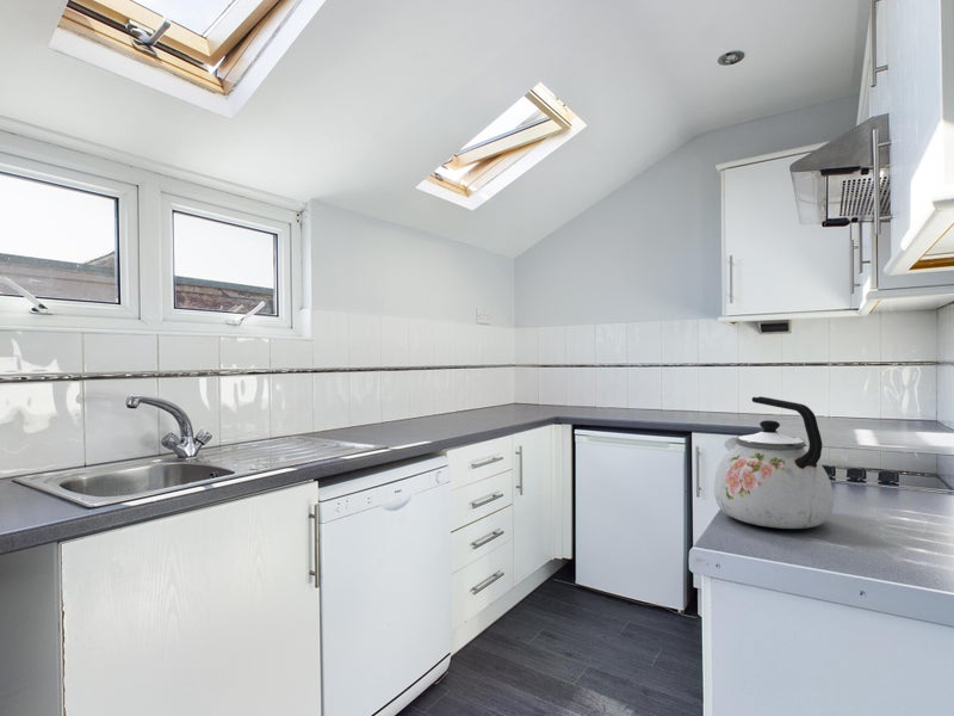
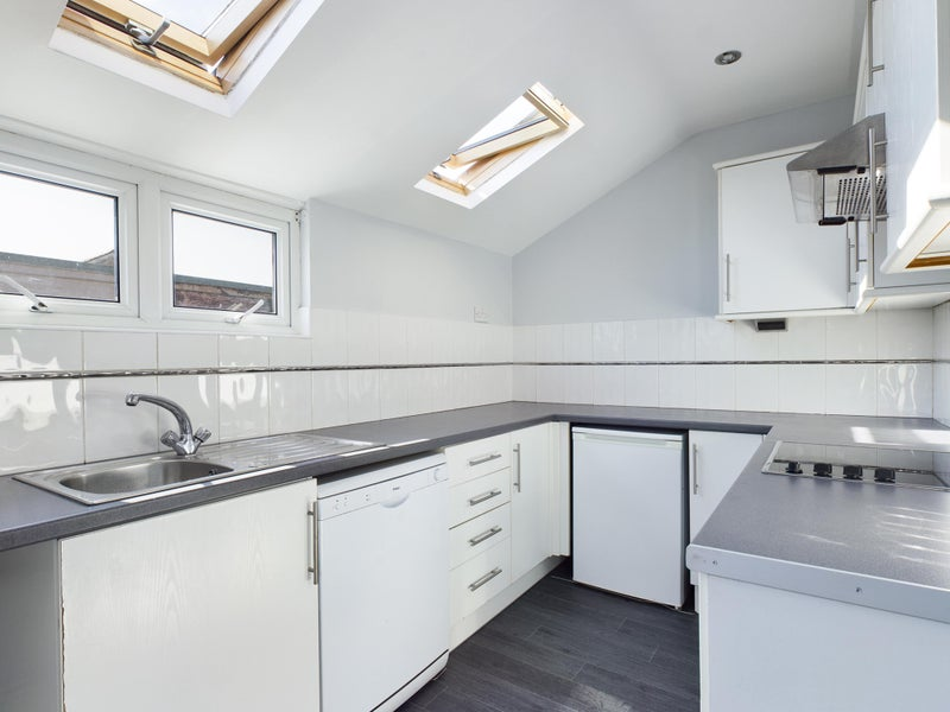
- kettle [713,395,835,530]
